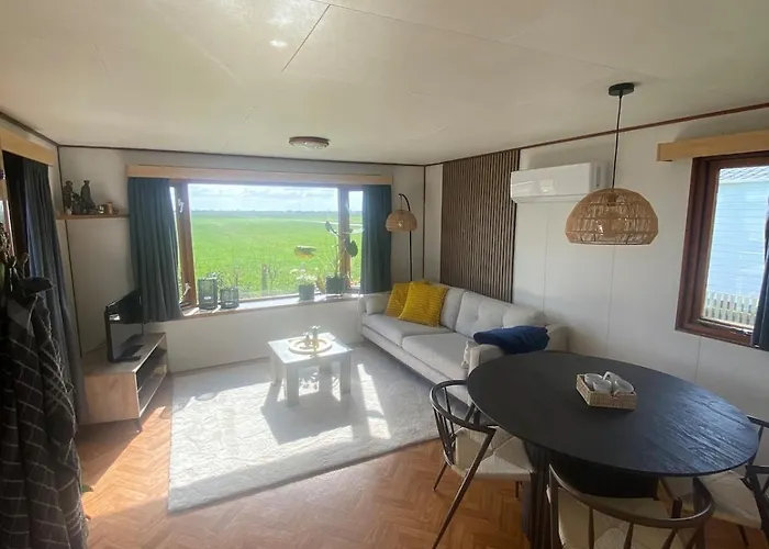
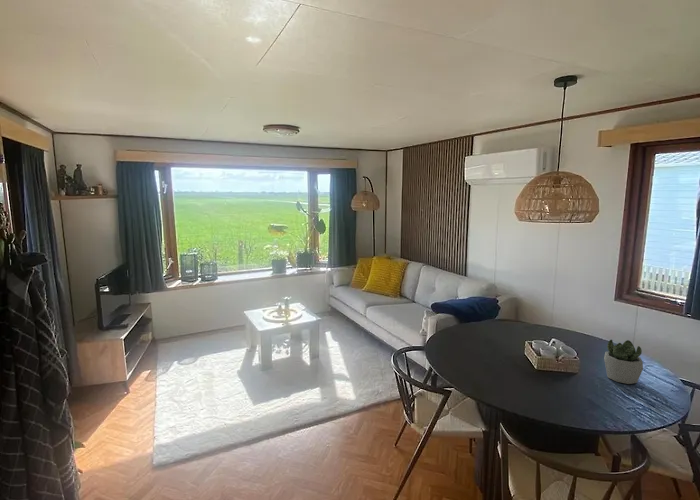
+ succulent plant [603,339,644,385]
